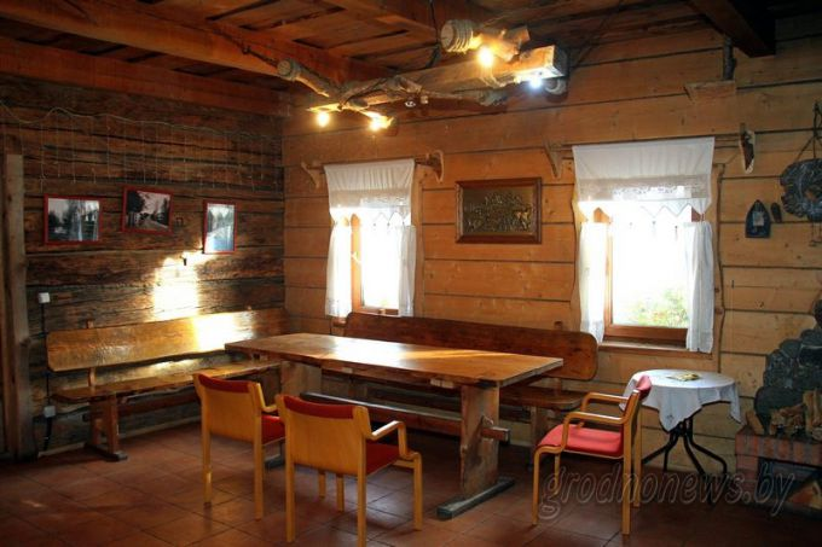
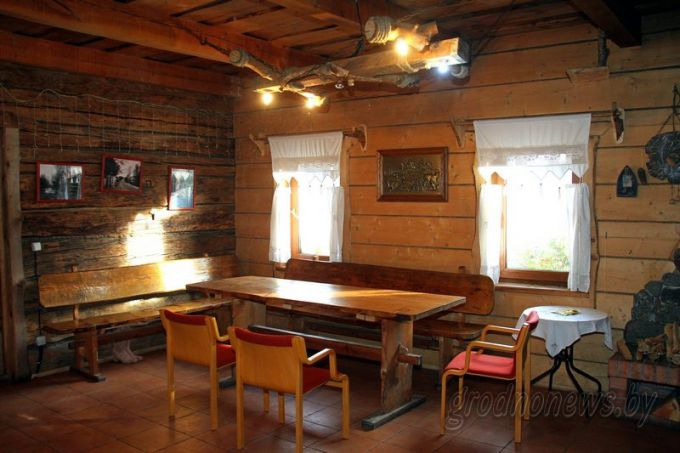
+ boots [111,325,144,364]
